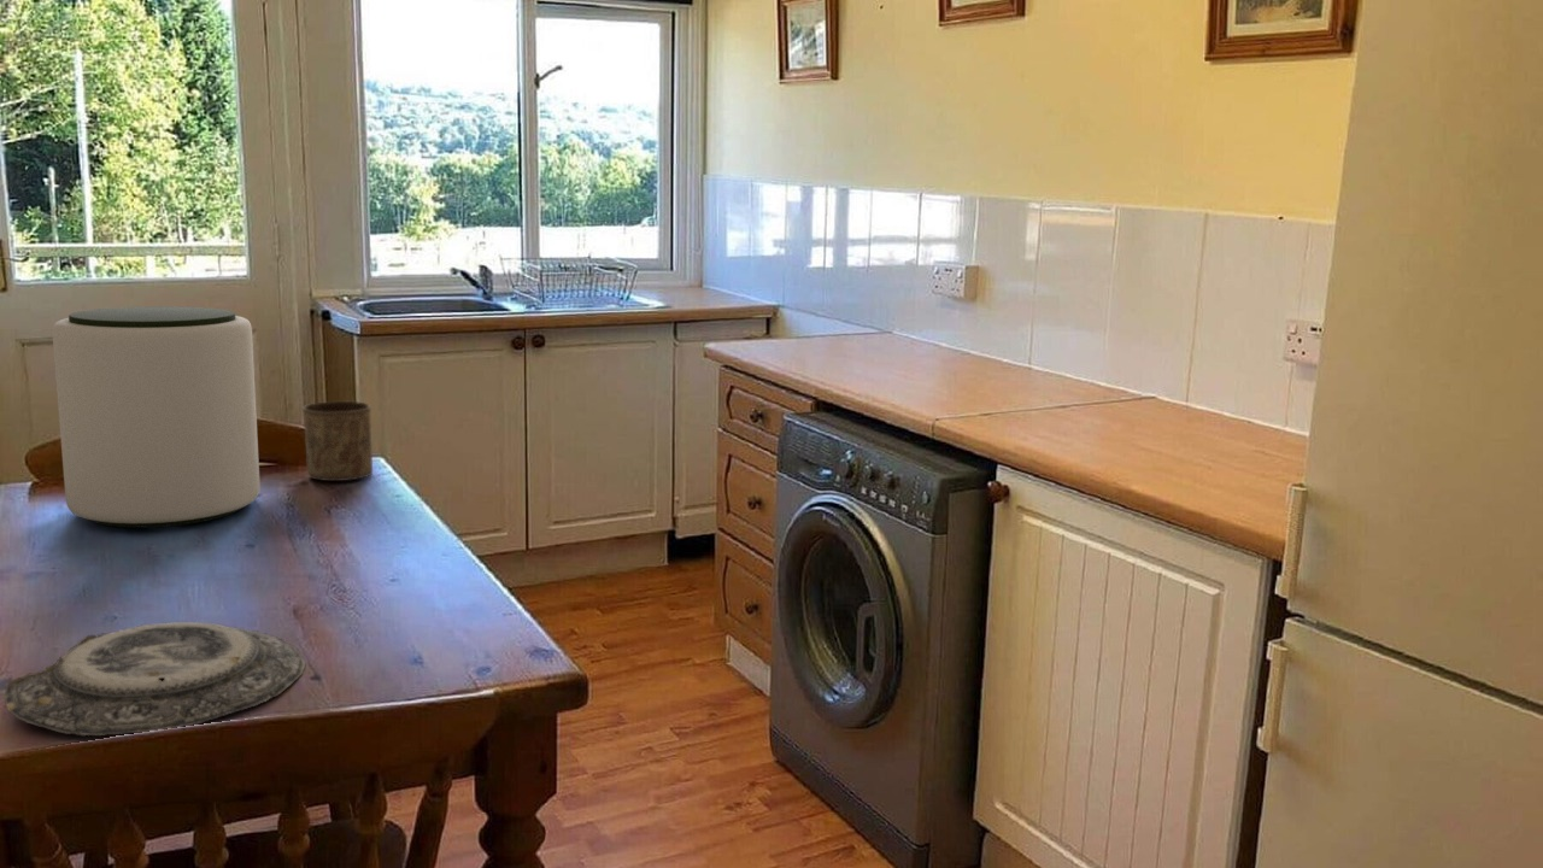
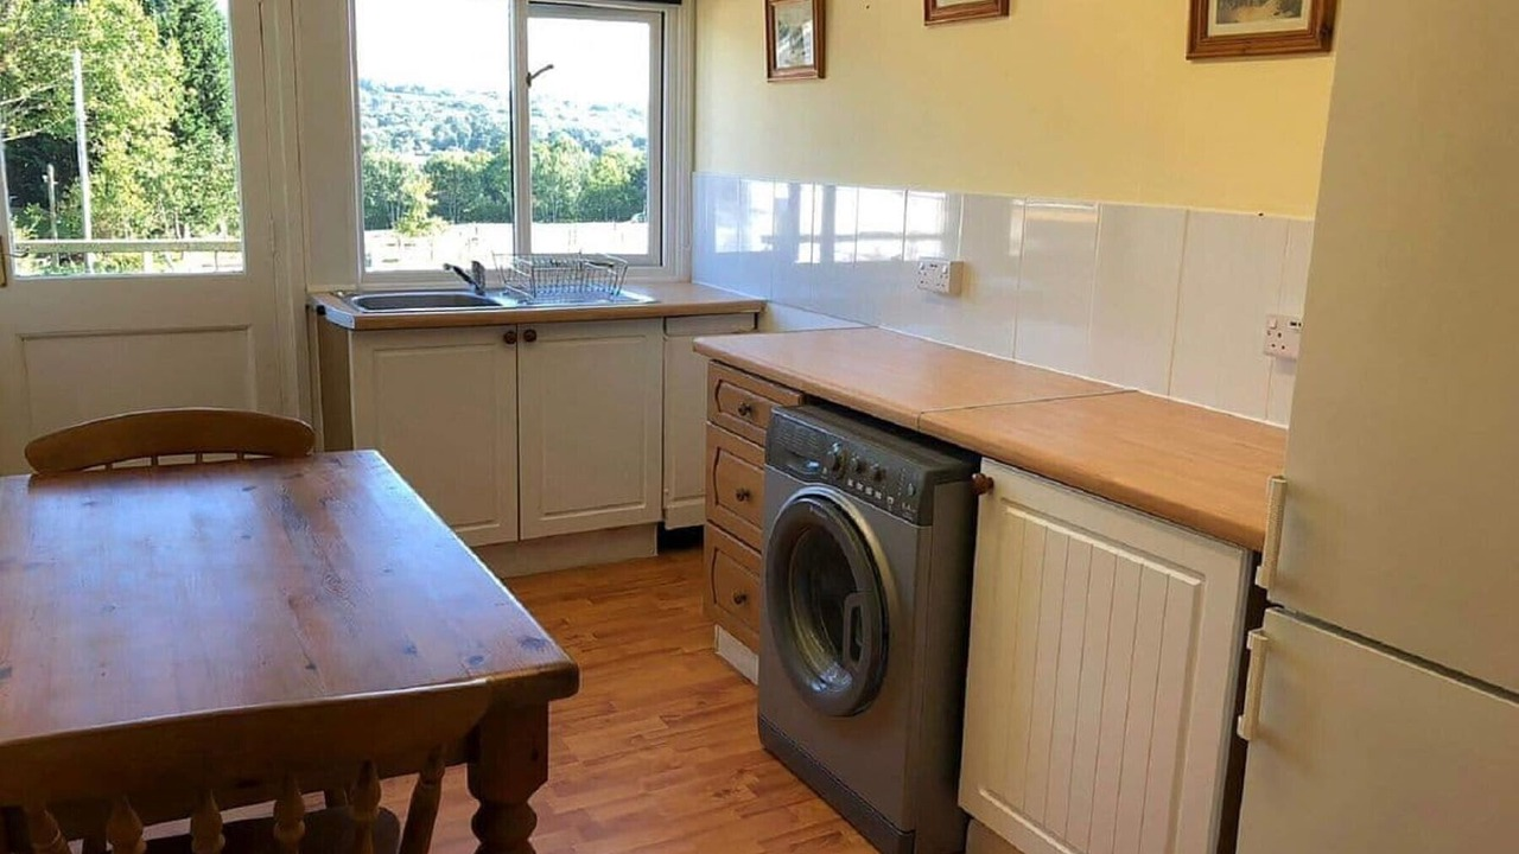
- plant pot [52,305,260,528]
- plate [2,621,306,737]
- cup [301,400,374,482]
